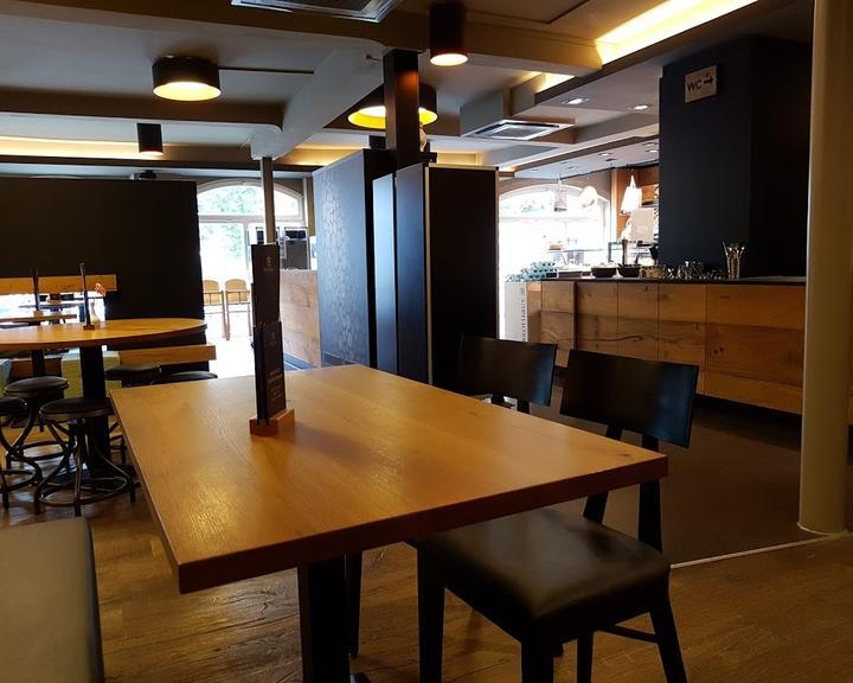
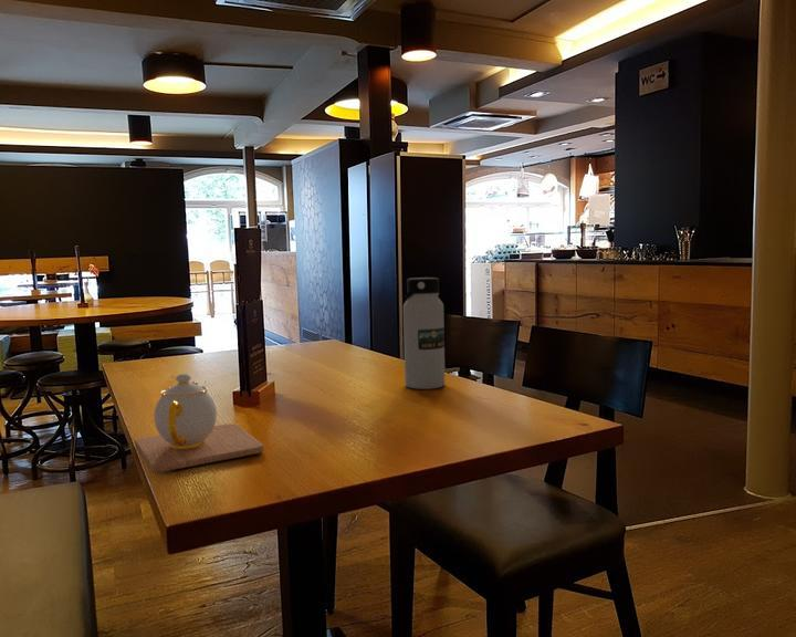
+ teapot [134,373,265,473]
+ water bottle [402,276,446,390]
